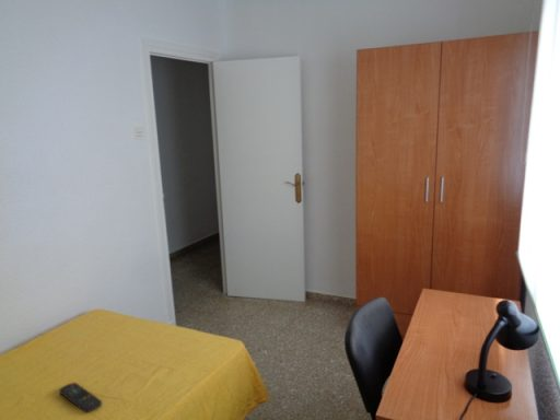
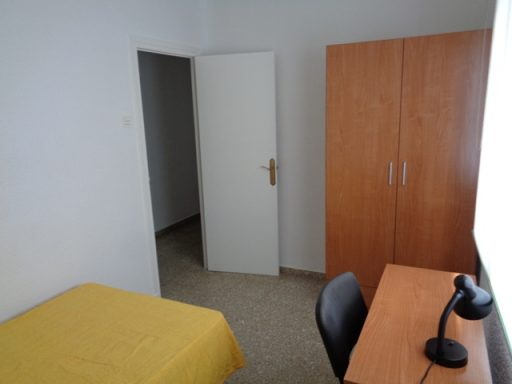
- remote control [58,382,103,413]
